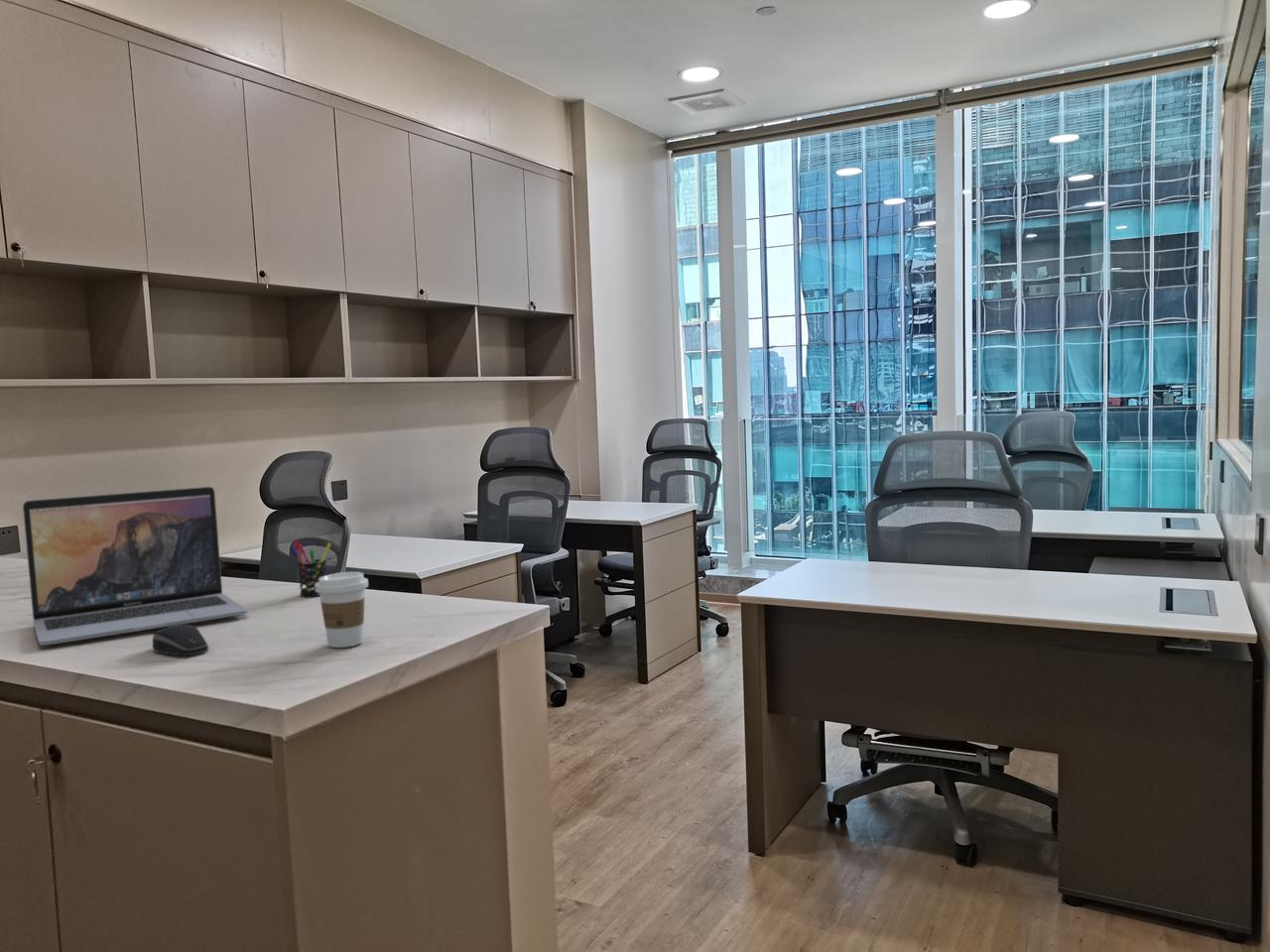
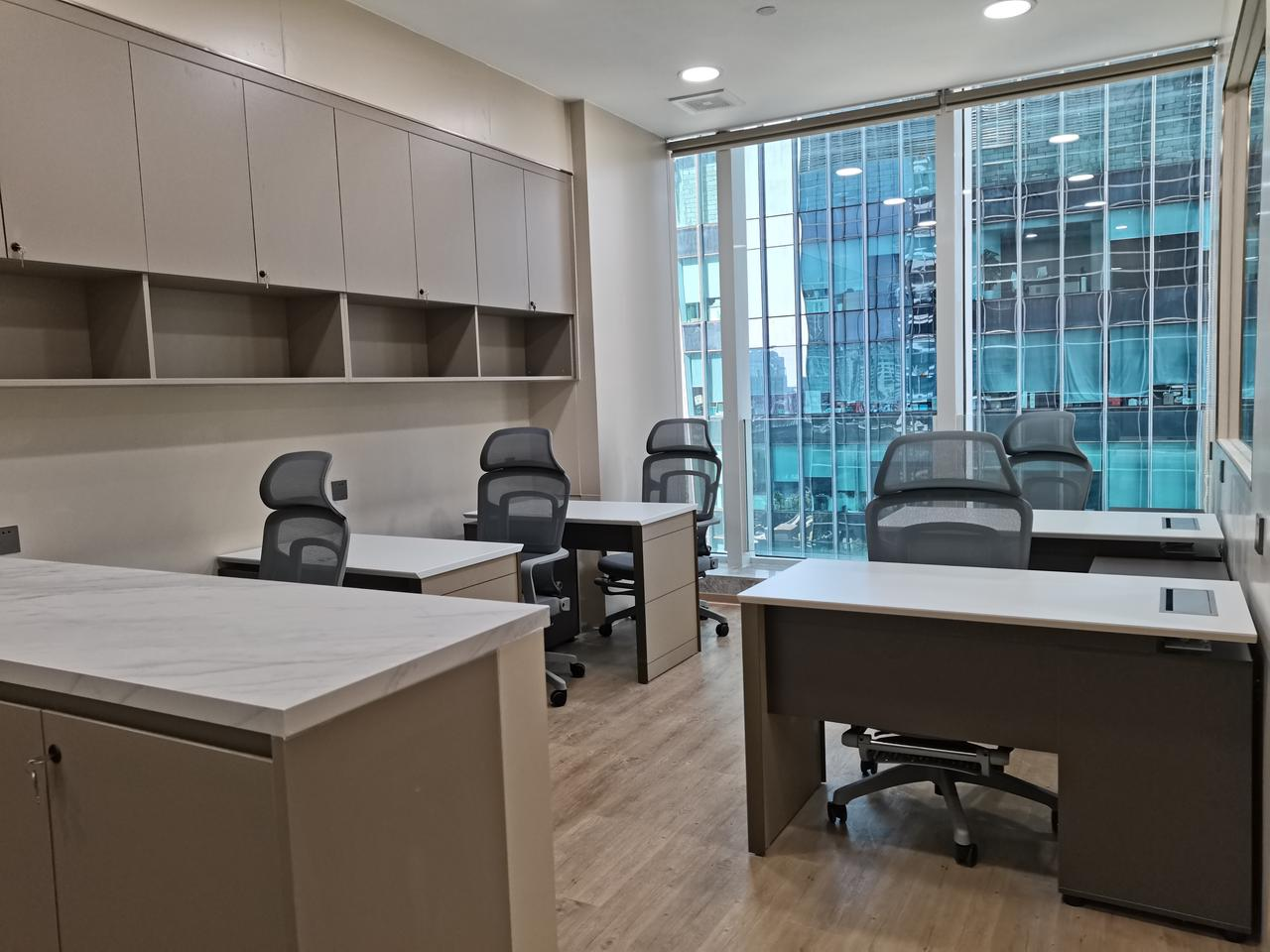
- laptop [22,486,249,647]
- coffee cup [315,571,369,649]
- computer mouse [152,624,209,656]
- pen holder [290,538,332,597]
